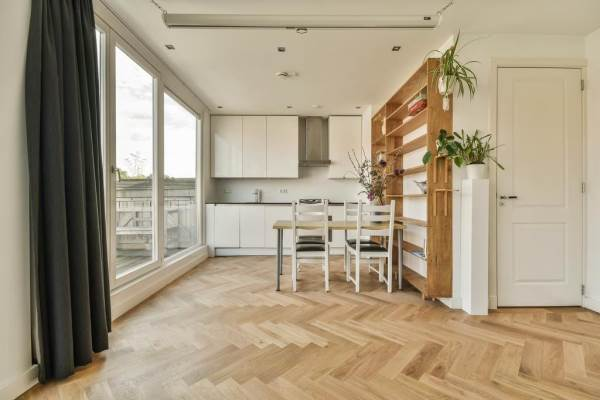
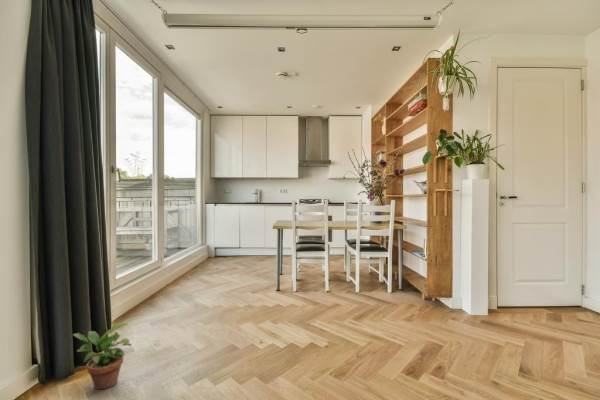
+ potted plant [71,322,133,390]
